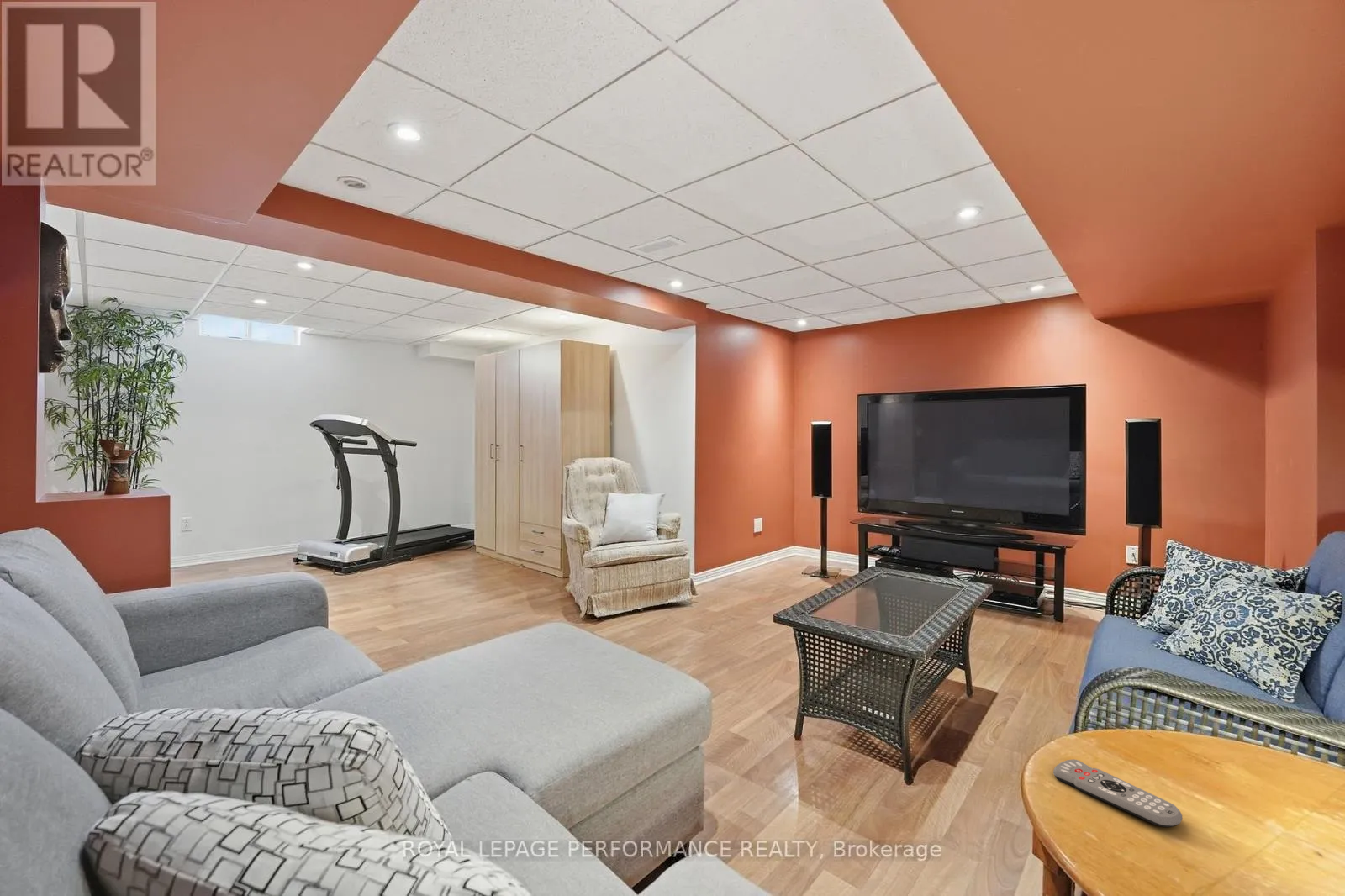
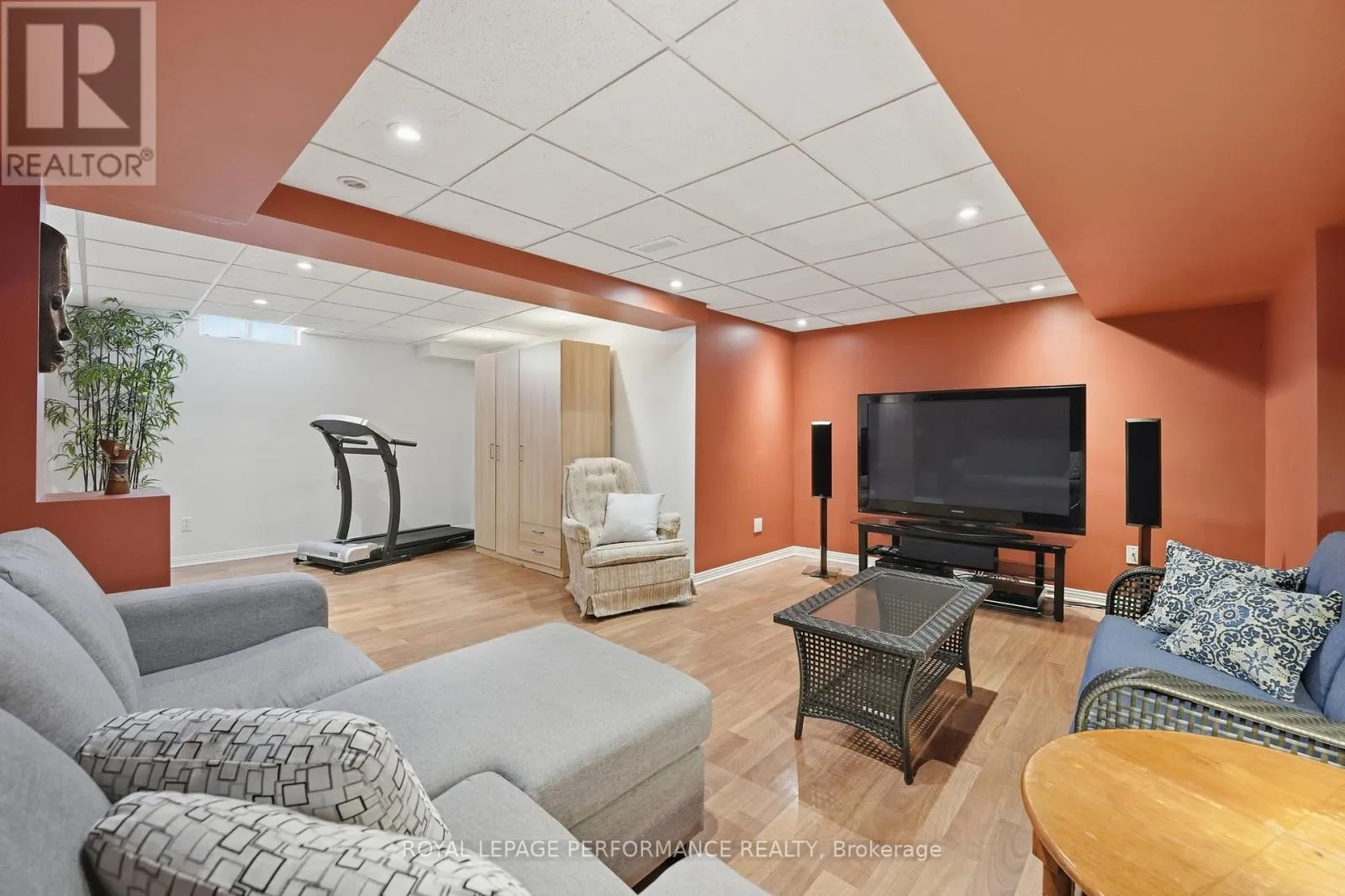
- remote control [1052,758,1183,828]
